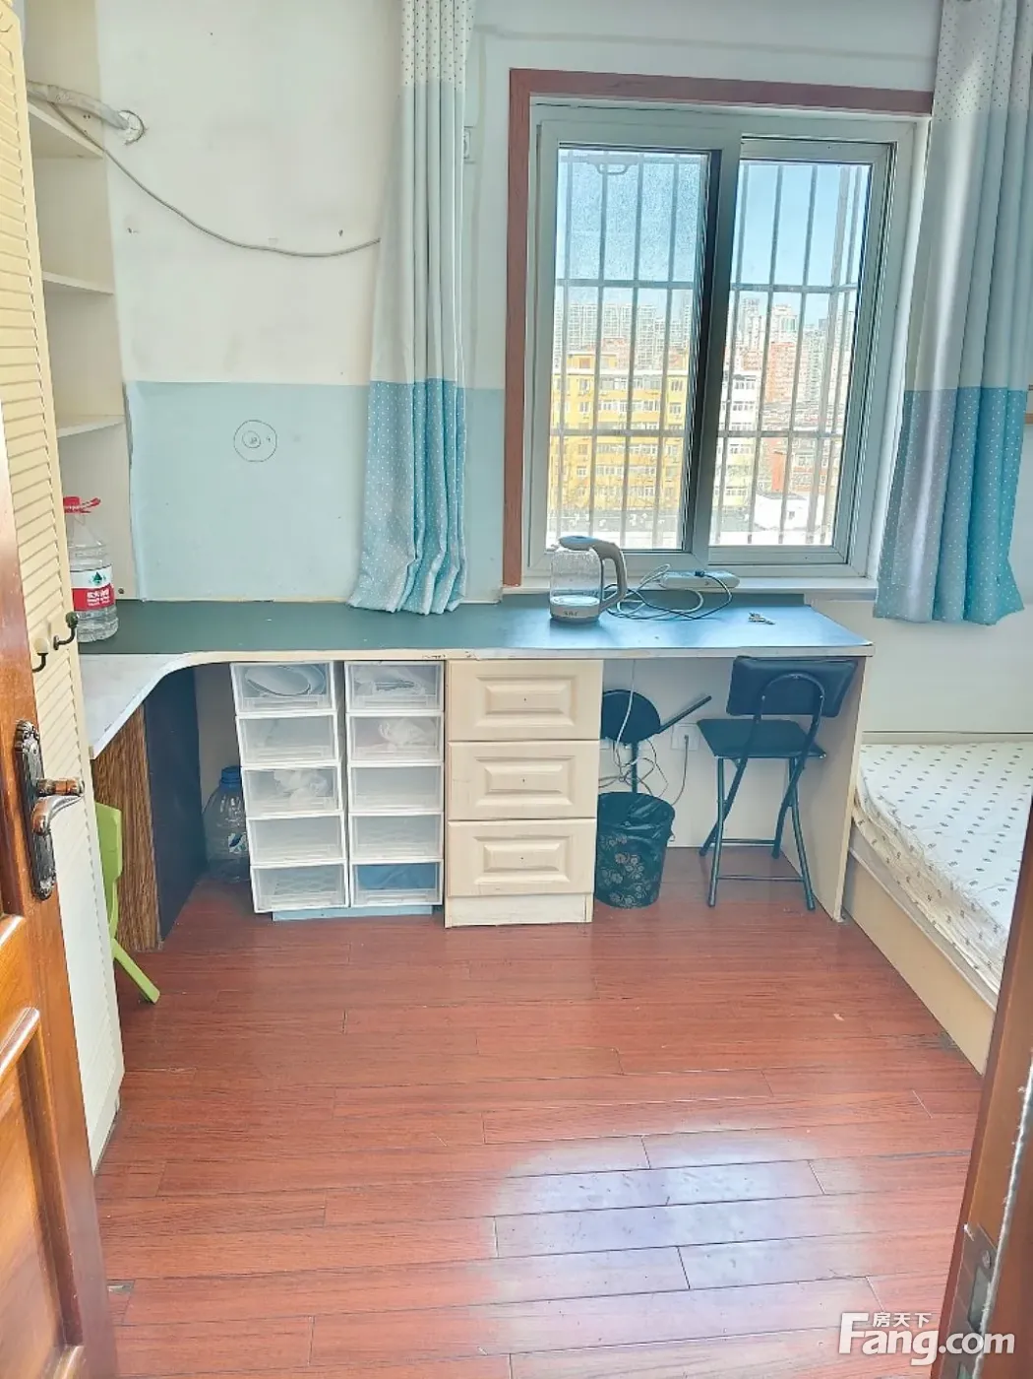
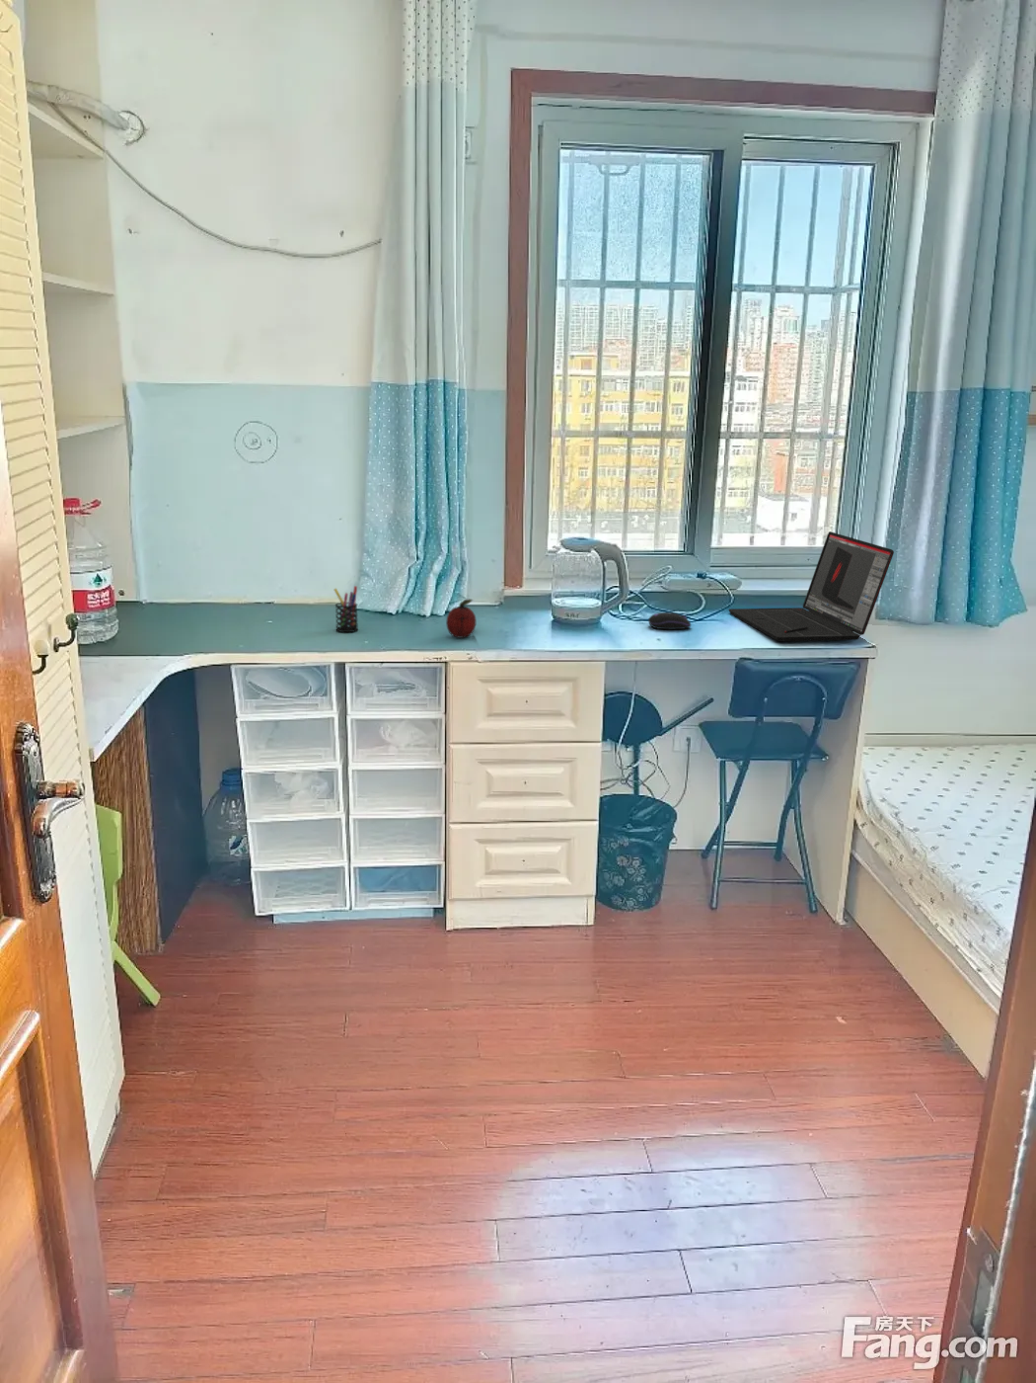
+ fruit [445,598,478,639]
+ laptop [728,530,895,642]
+ pen holder [333,585,359,633]
+ computer mouse [648,612,692,631]
